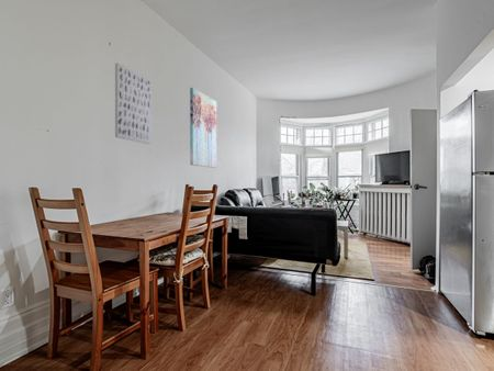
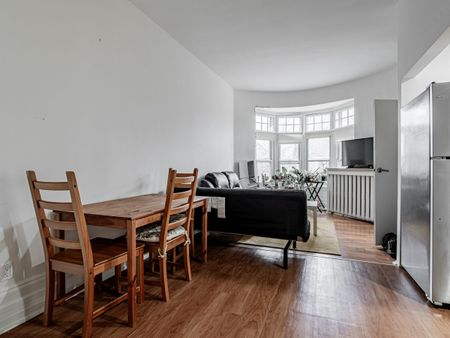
- wall art [189,87,217,169]
- wall art [114,61,153,145]
